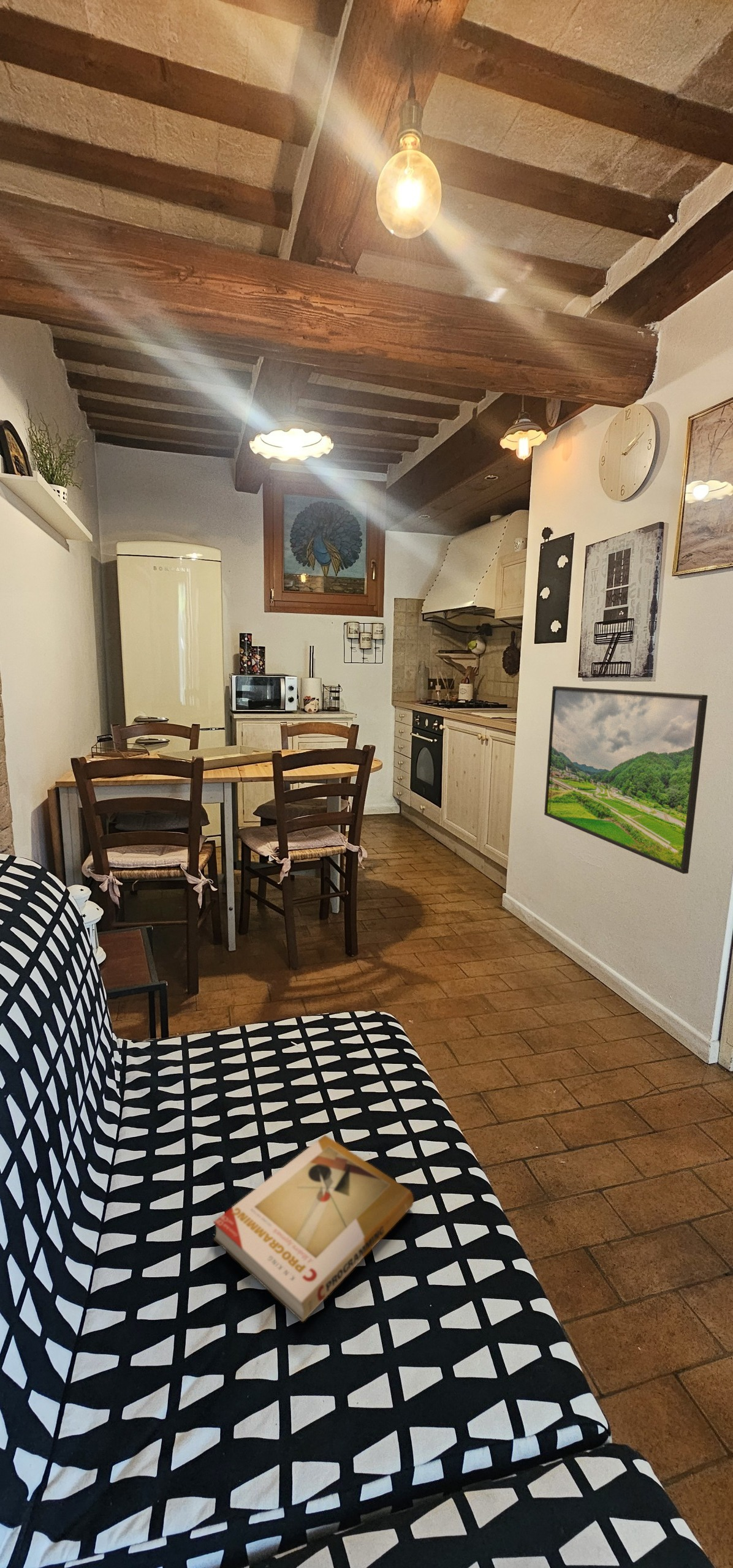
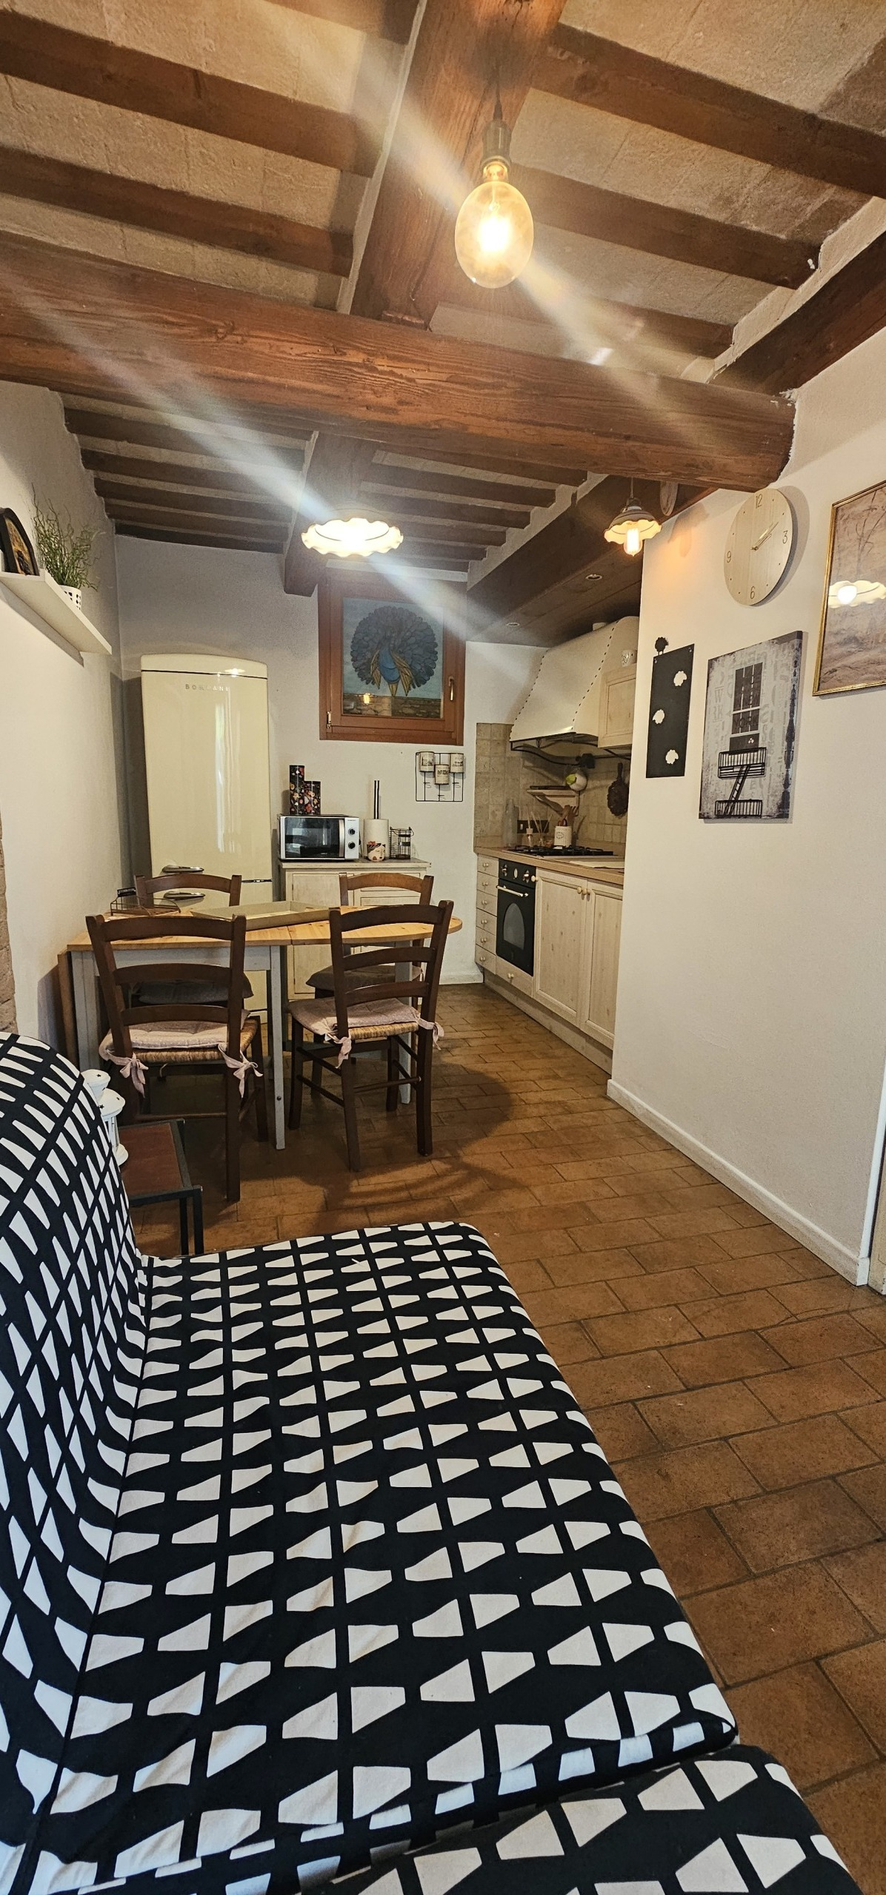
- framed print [544,685,708,875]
- book [213,1134,414,1322]
